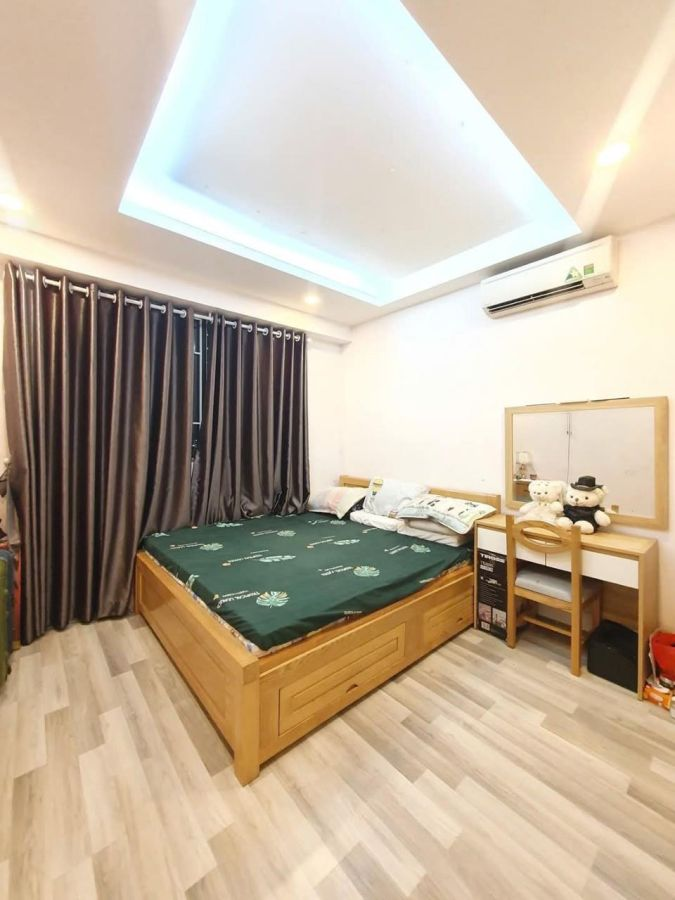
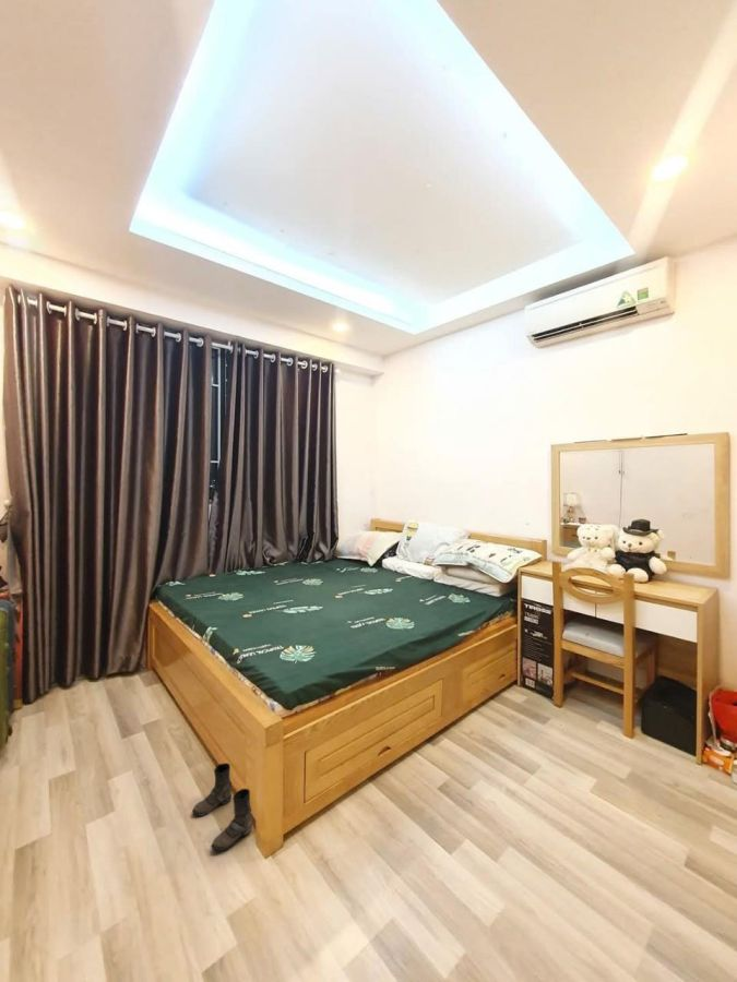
+ boots [191,762,253,852]
